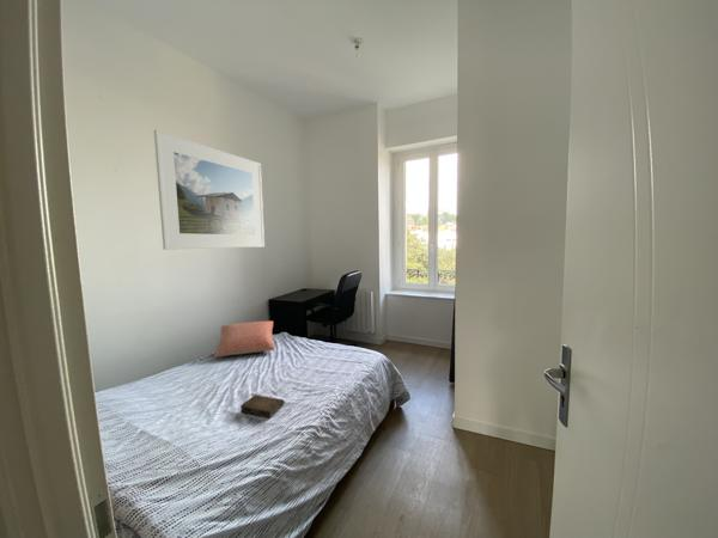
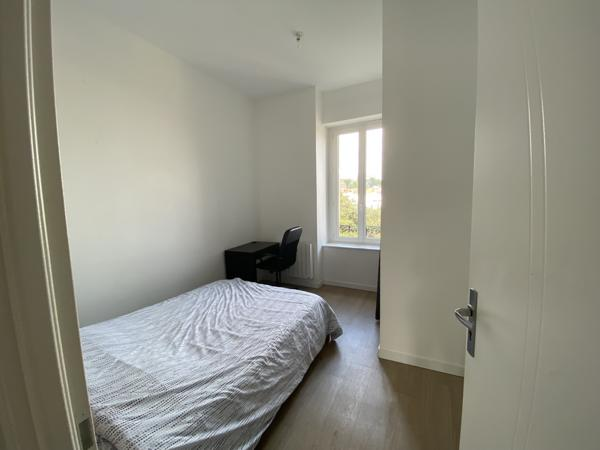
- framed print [153,129,266,251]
- pillow [213,320,275,357]
- book [239,395,285,418]
